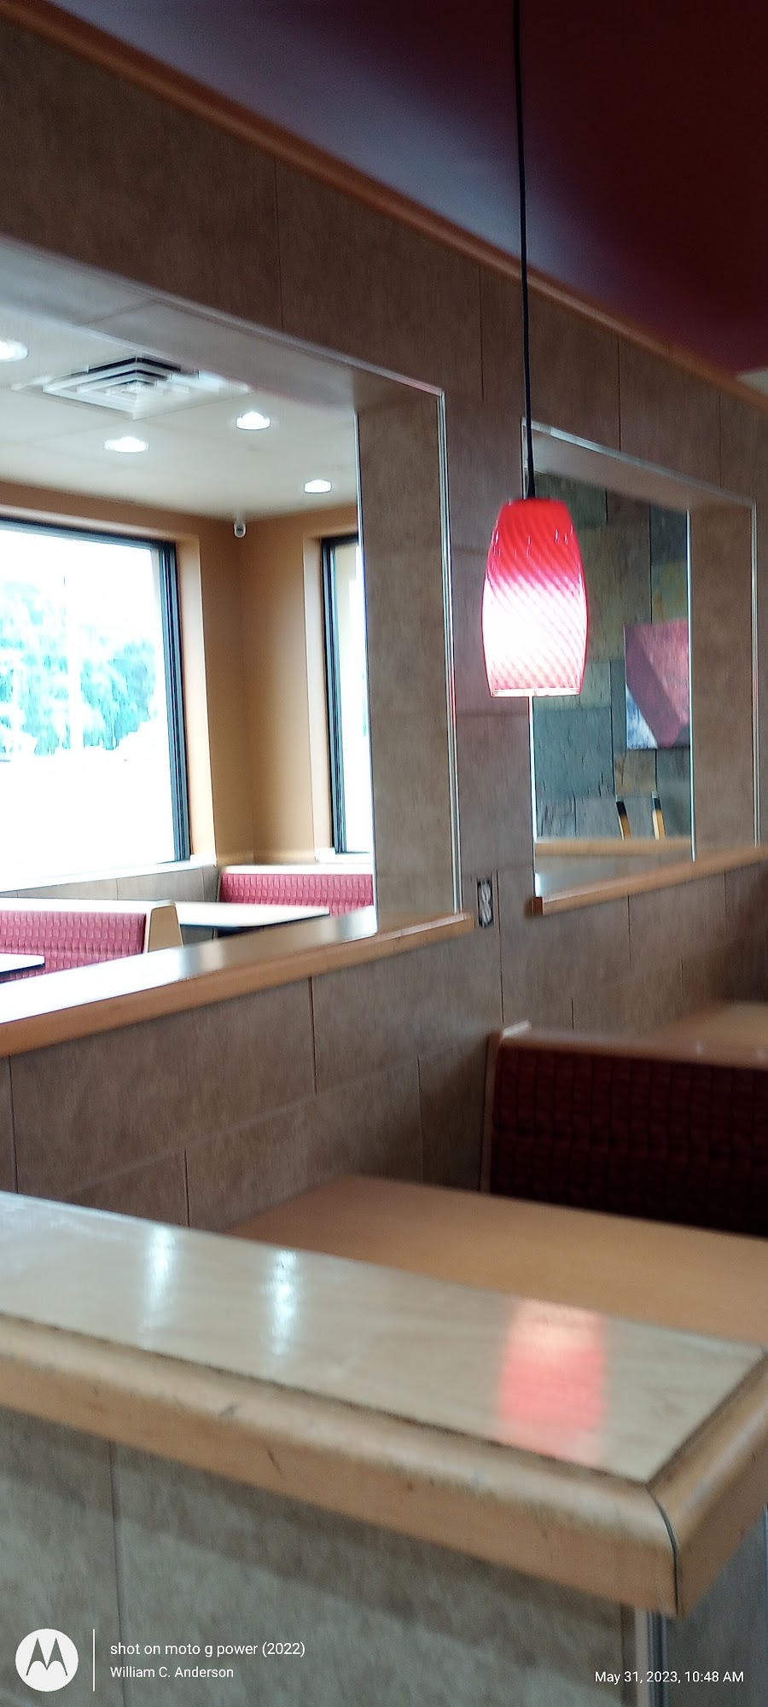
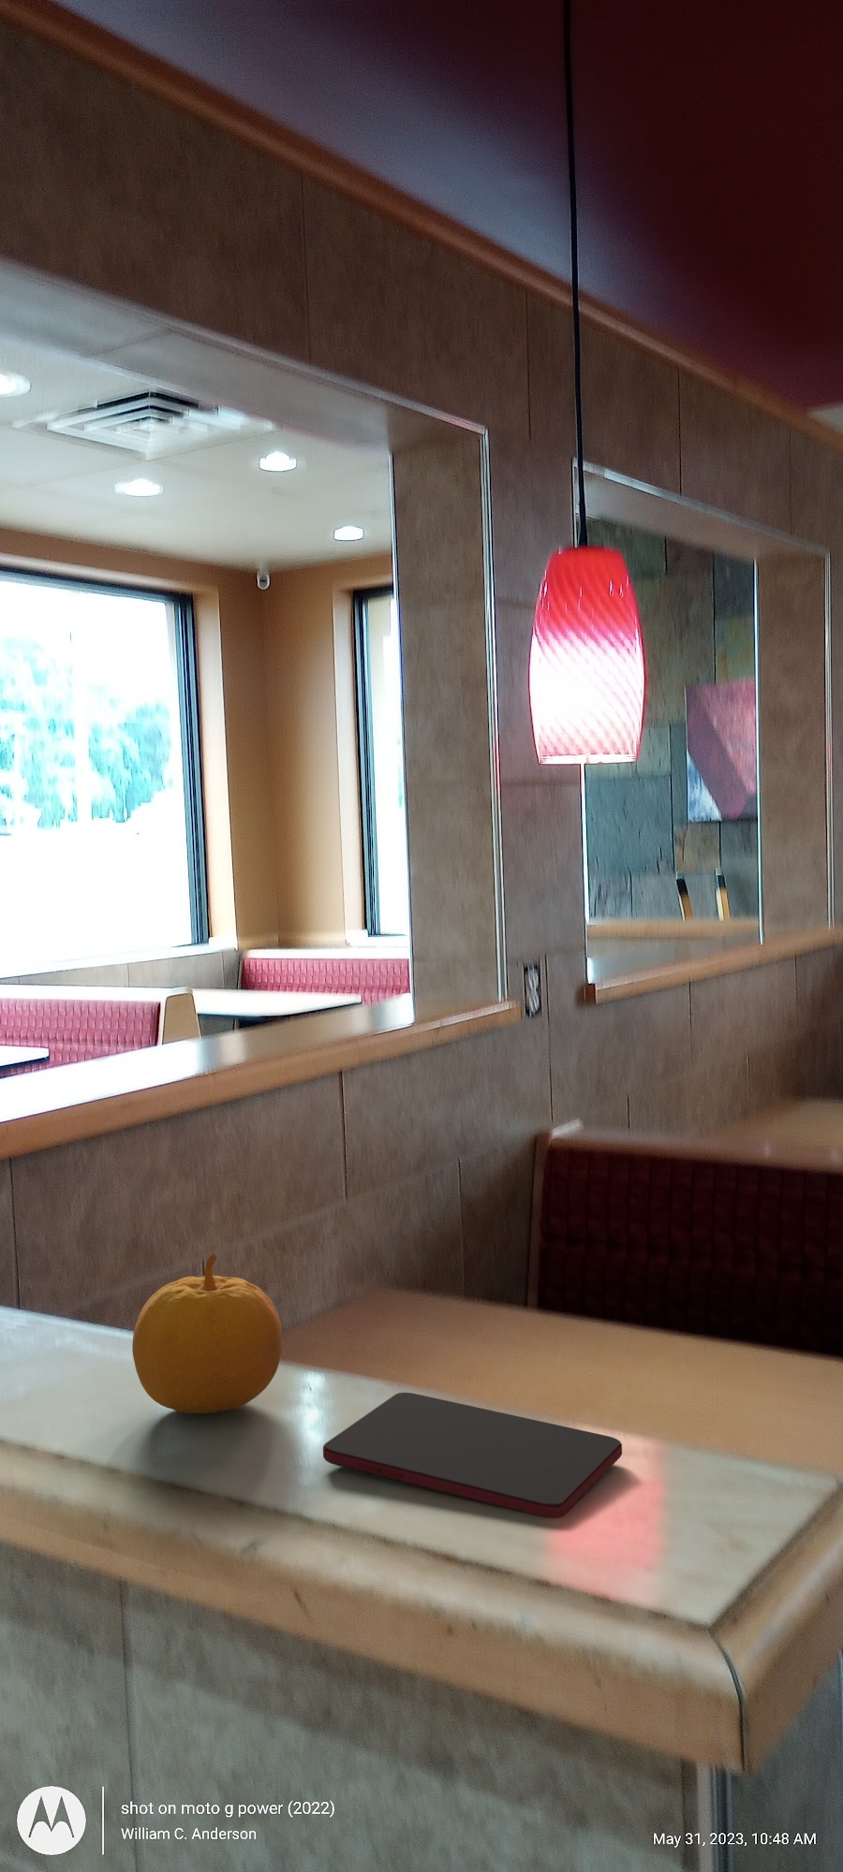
+ fruit [131,1252,283,1415]
+ smartphone [322,1392,623,1519]
